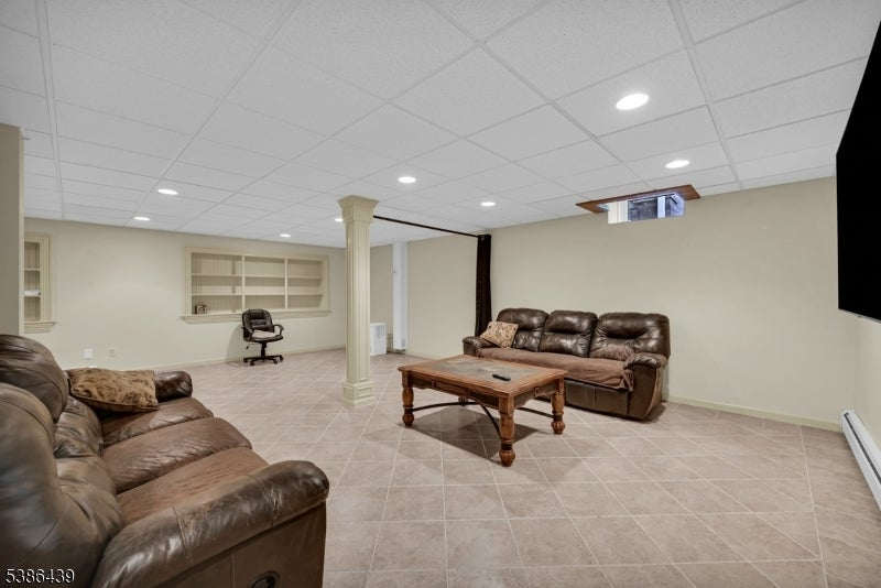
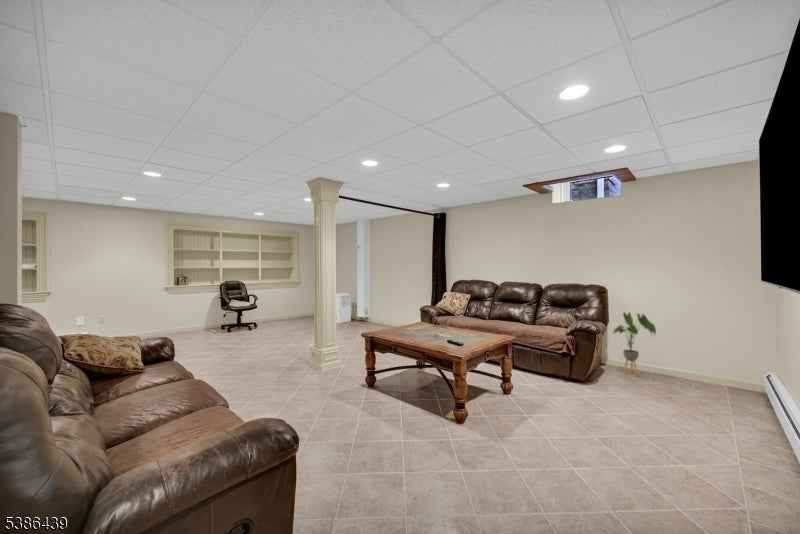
+ house plant [612,312,657,377]
